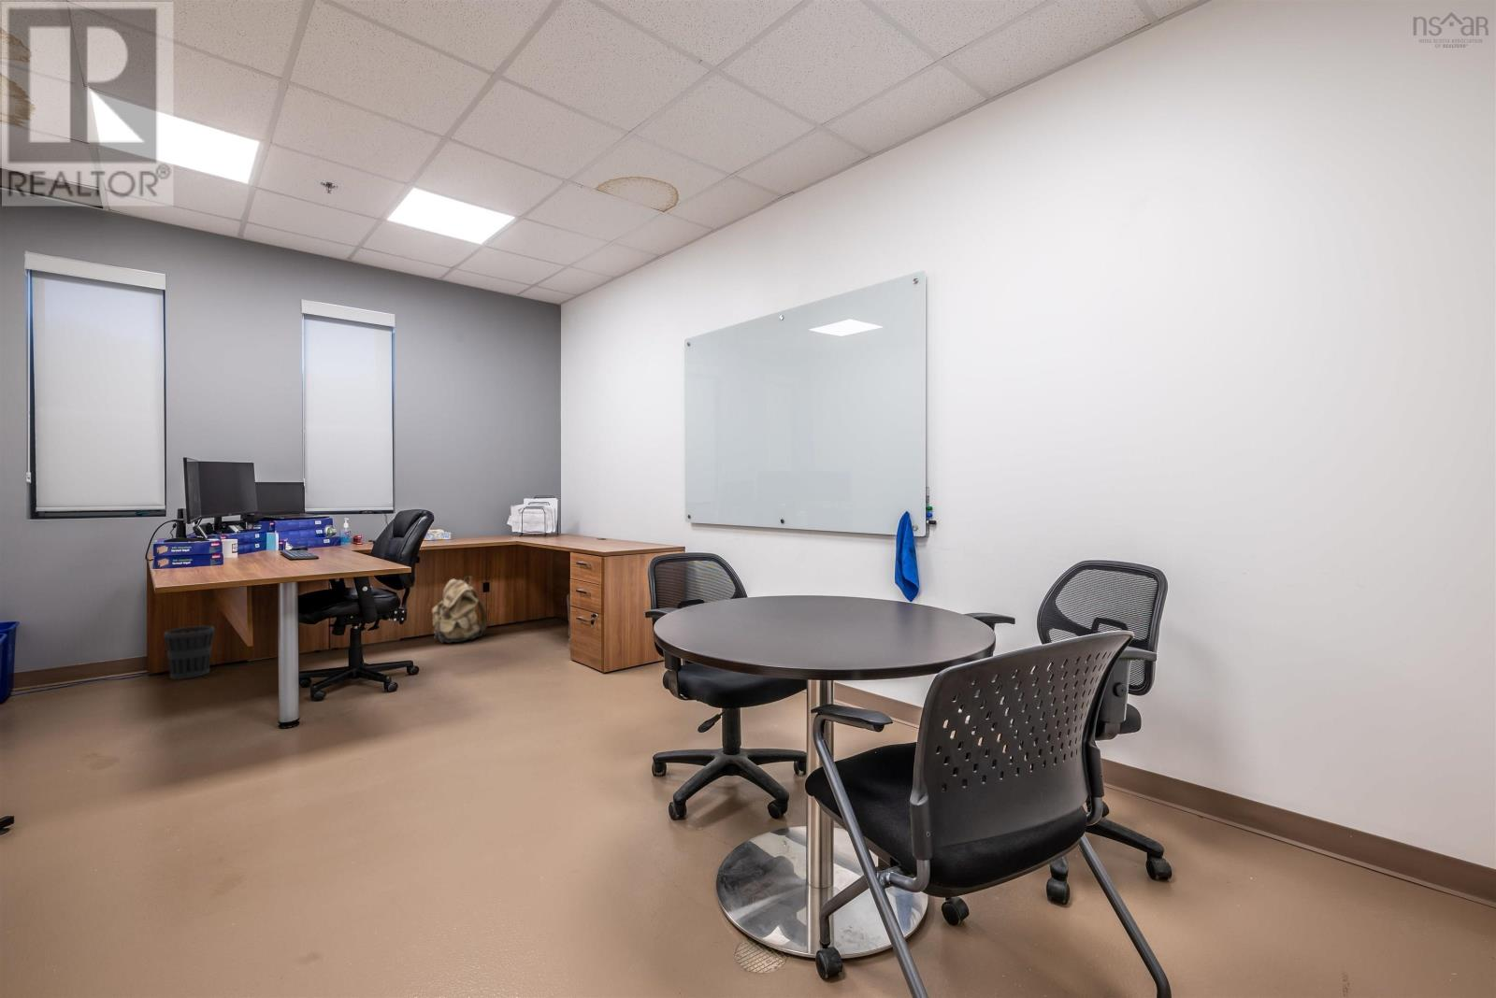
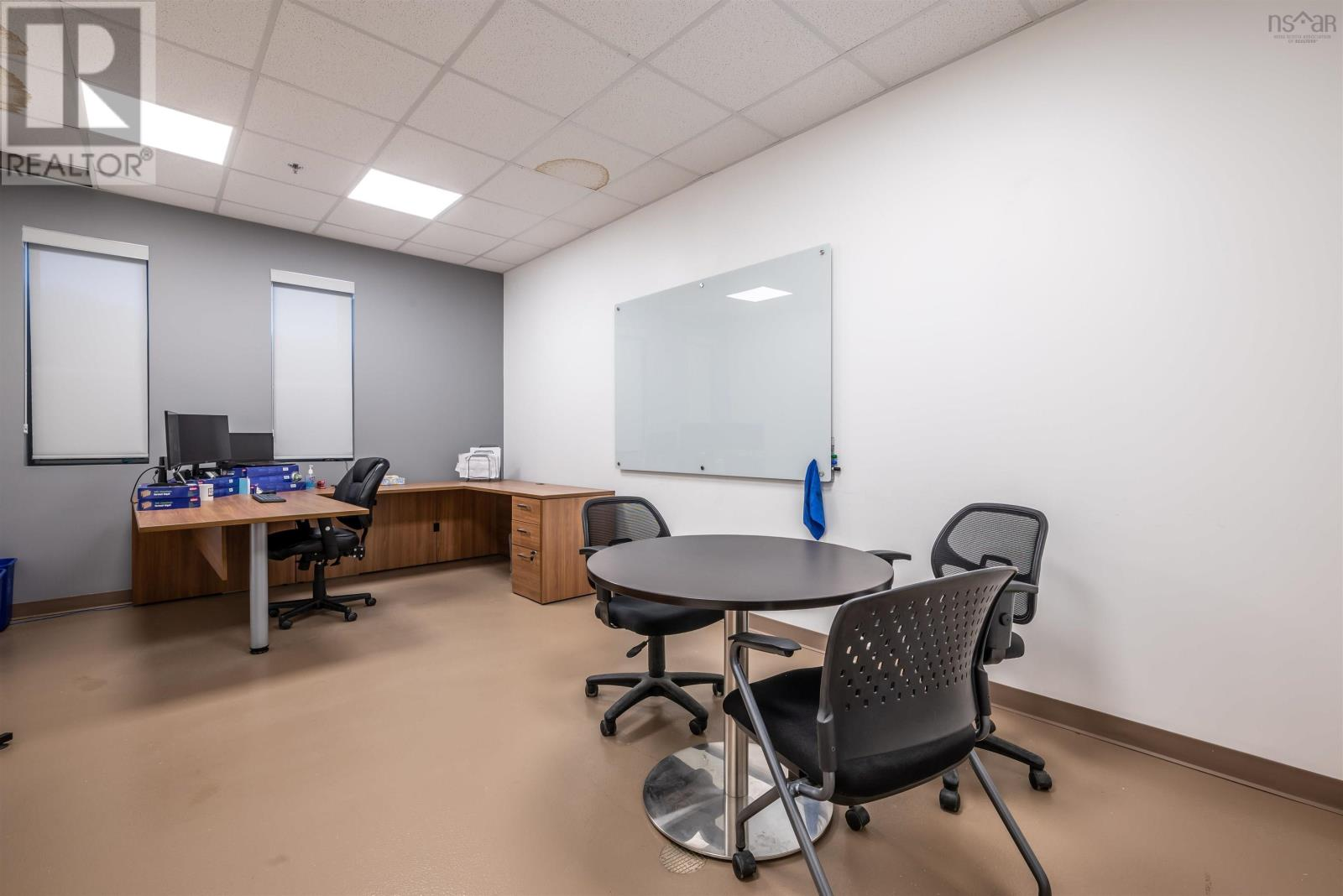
- backpack [431,575,488,644]
- wastebasket [163,625,215,681]
